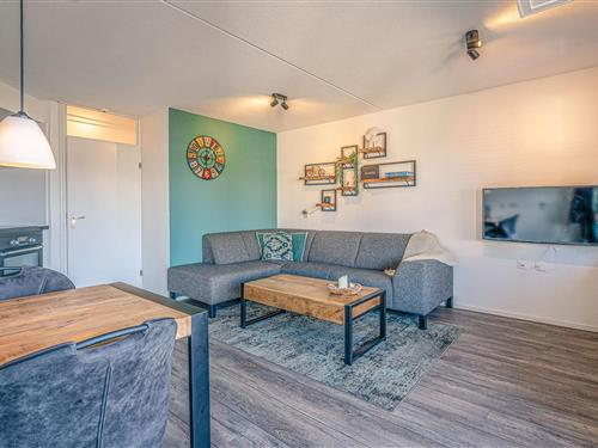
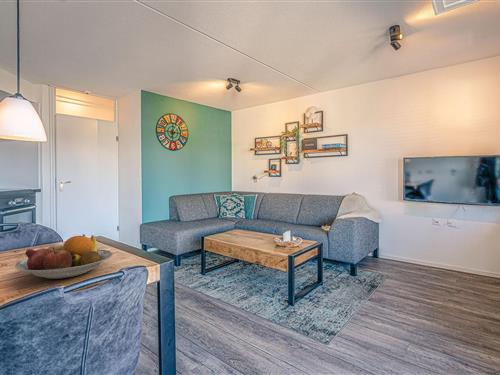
+ fruit bowl [13,233,113,280]
